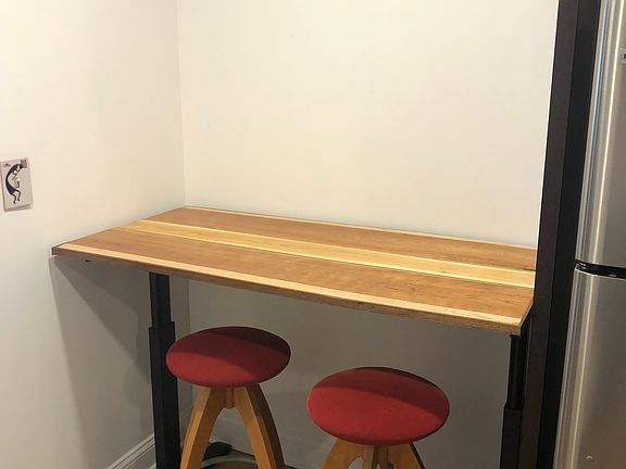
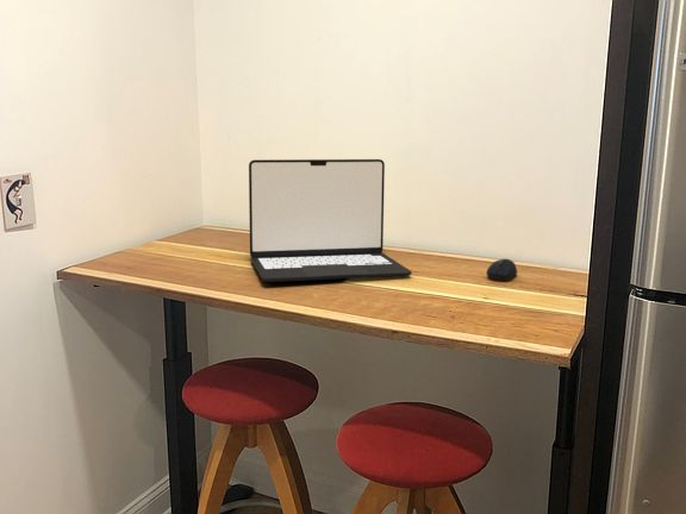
+ computer mouse [485,258,518,281]
+ laptop [248,158,413,283]
